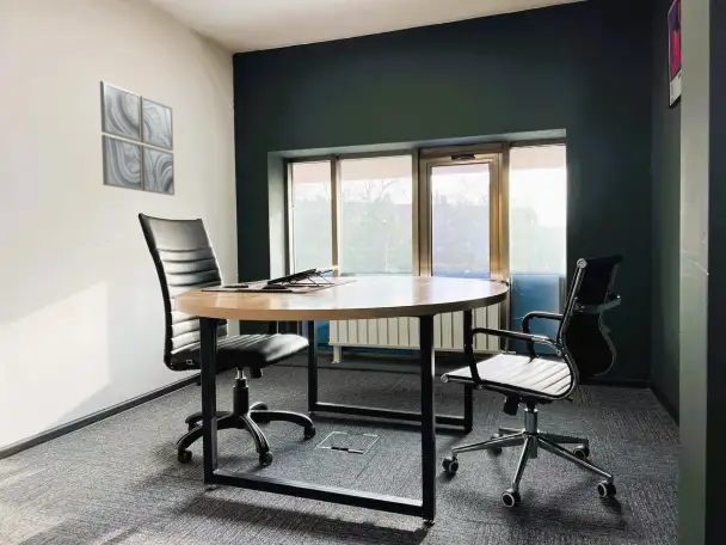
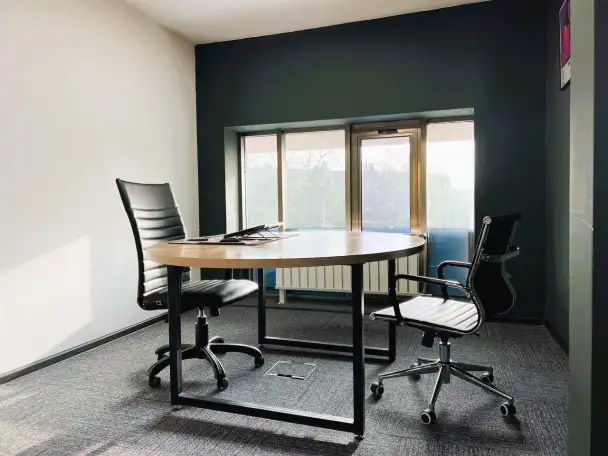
- wall art [99,80,176,197]
